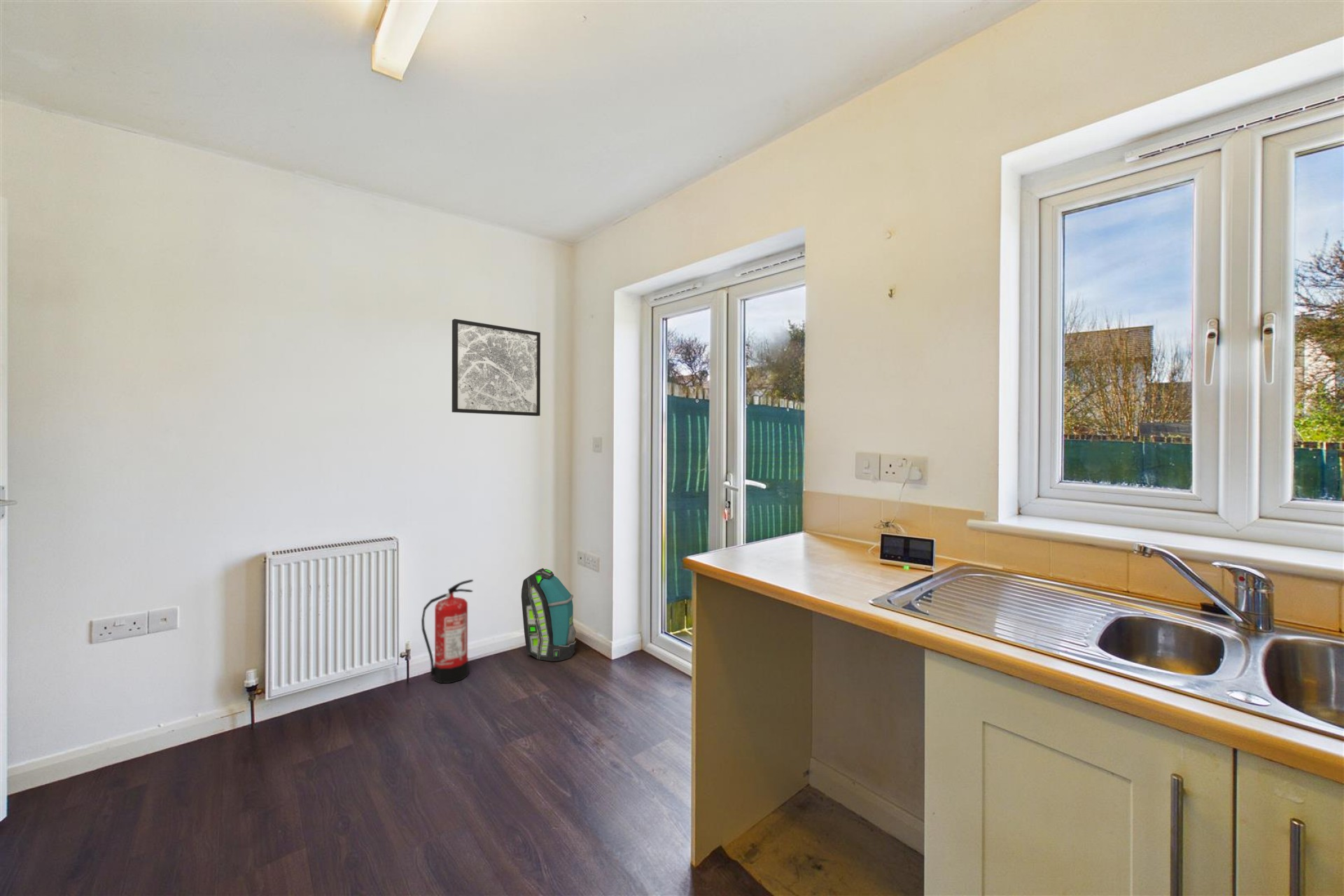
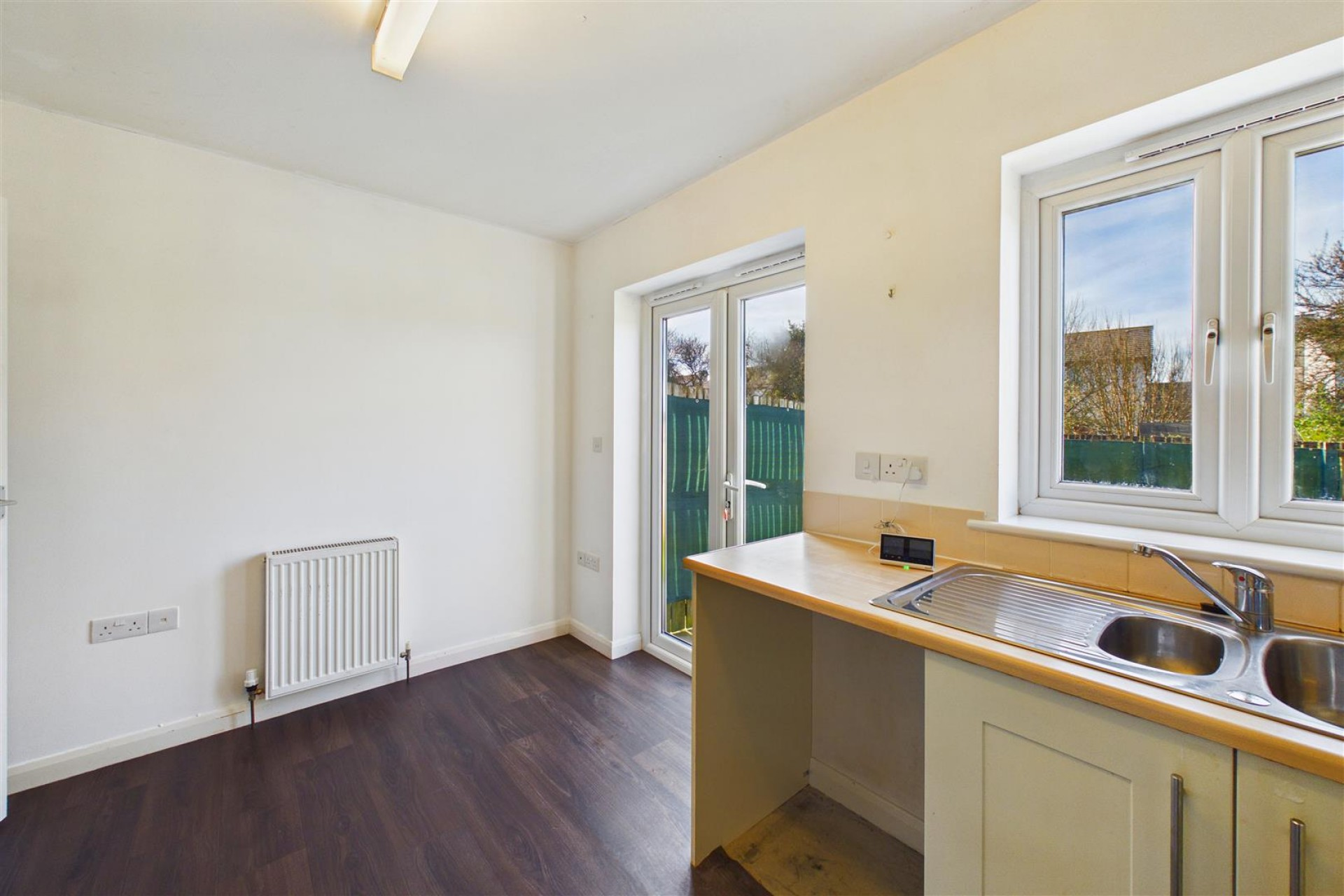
- fire extinguisher [421,579,474,684]
- backpack [521,568,577,662]
- wall art [451,318,541,416]
